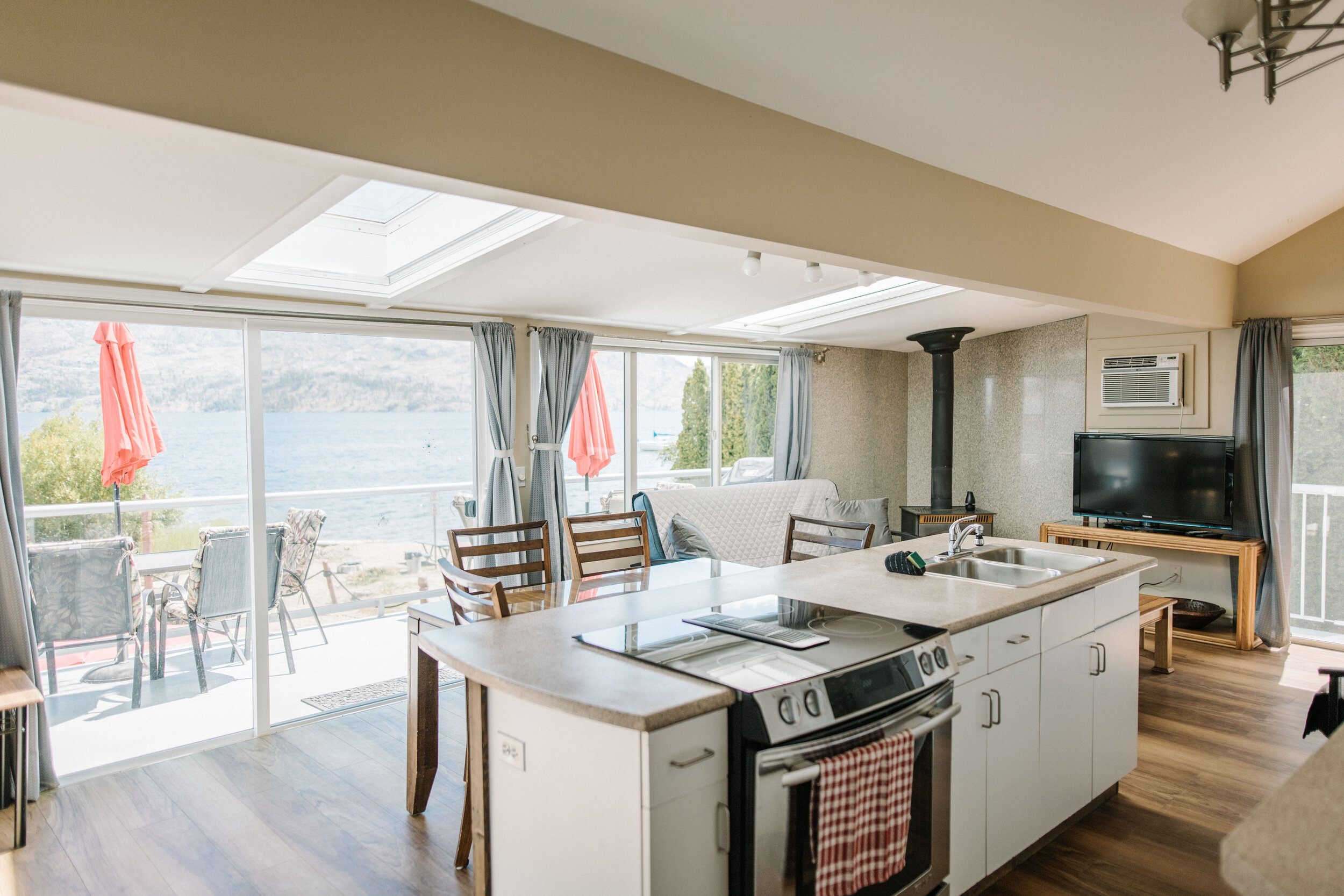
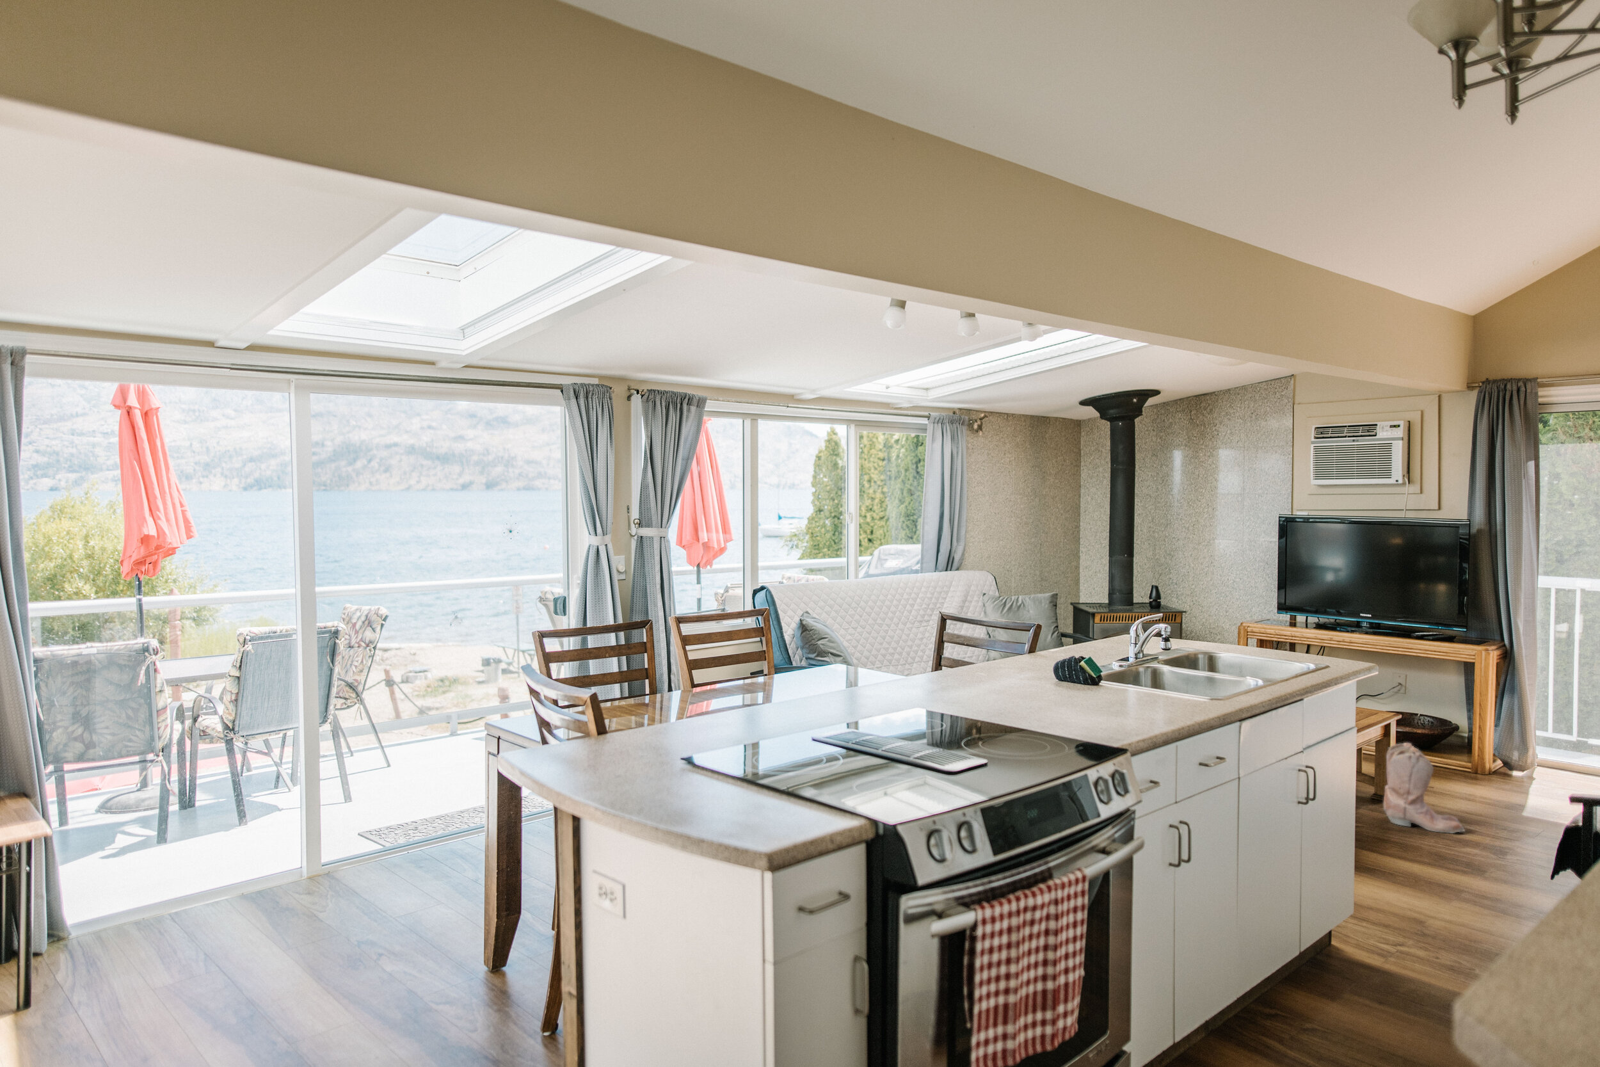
+ boots [1383,742,1465,834]
